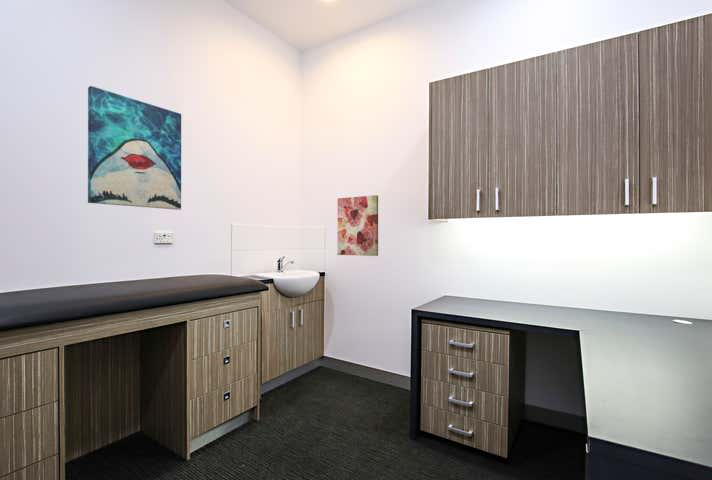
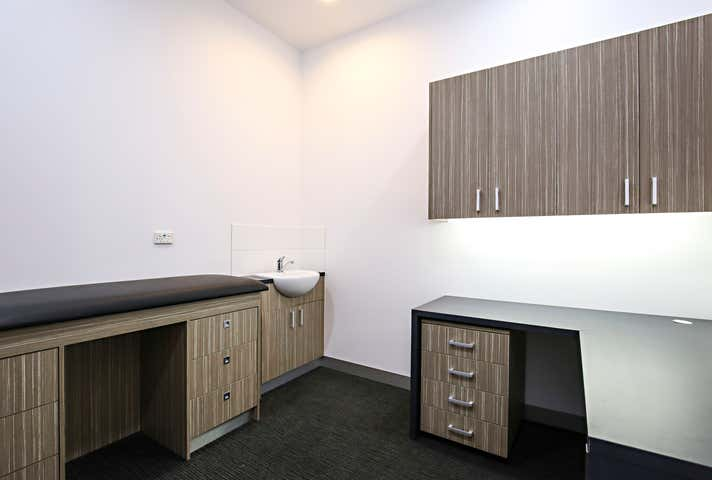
- wall art [336,194,379,257]
- wall art [87,85,182,211]
